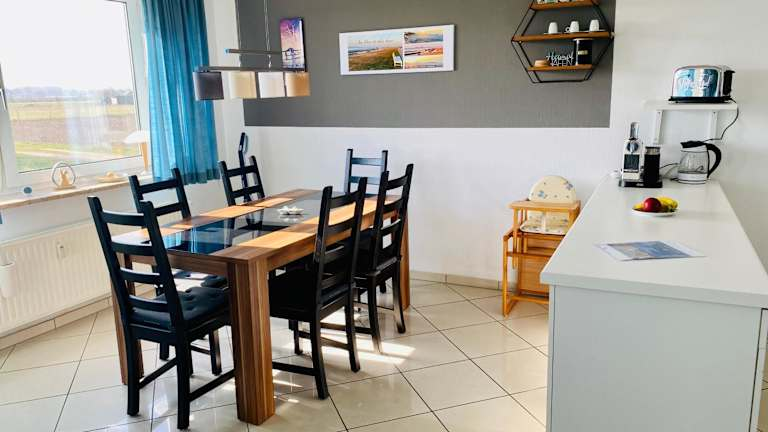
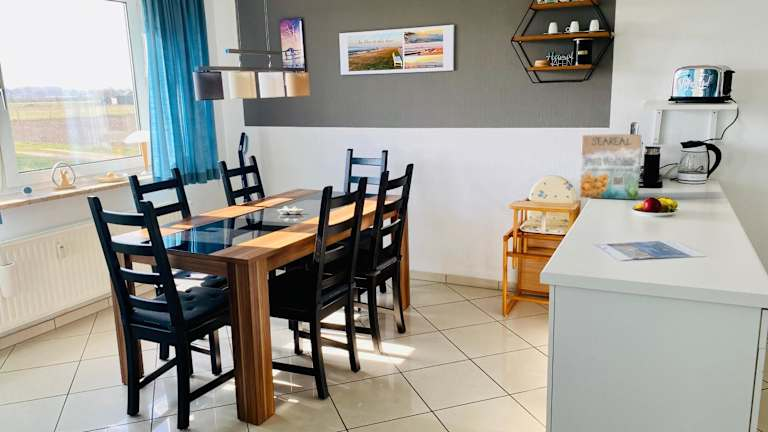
+ cereal box [579,133,642,200]
